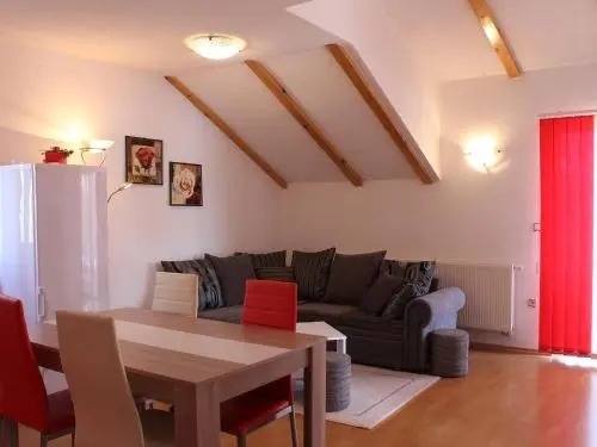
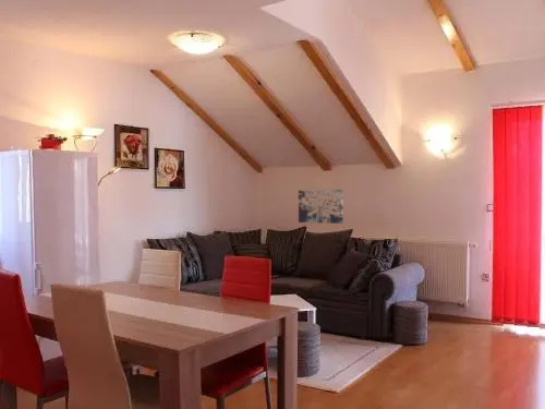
+ wall art [298,189,344,225]
